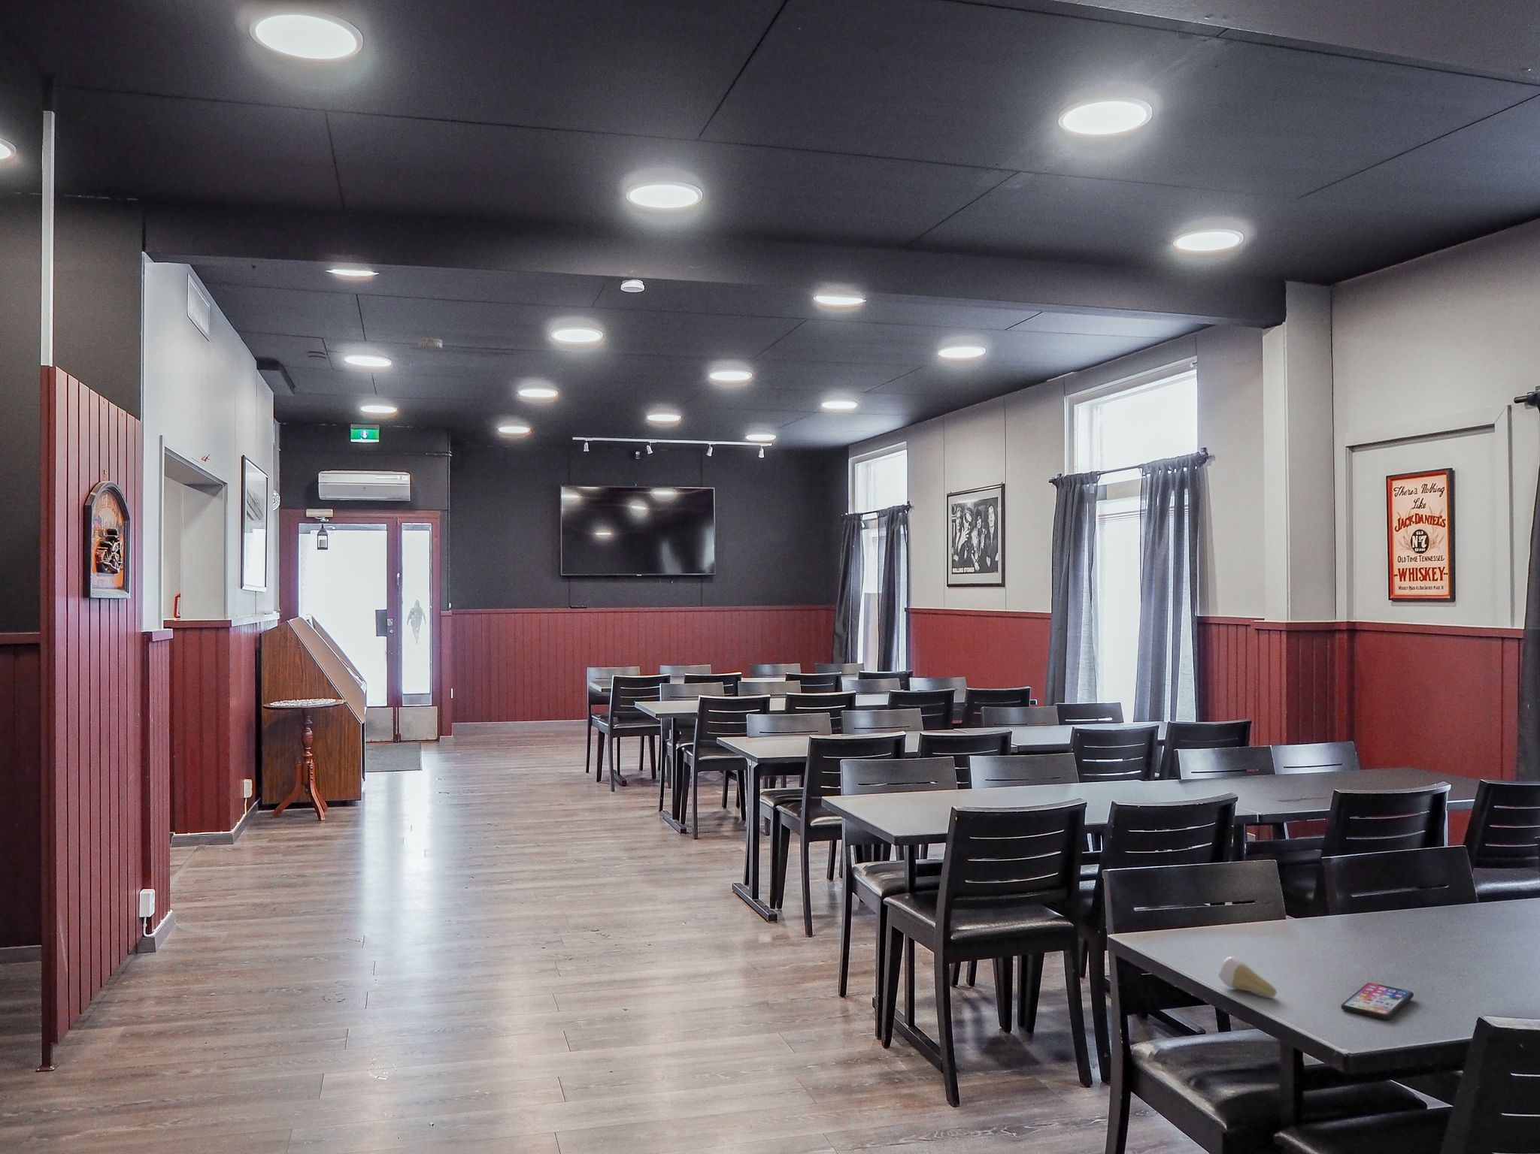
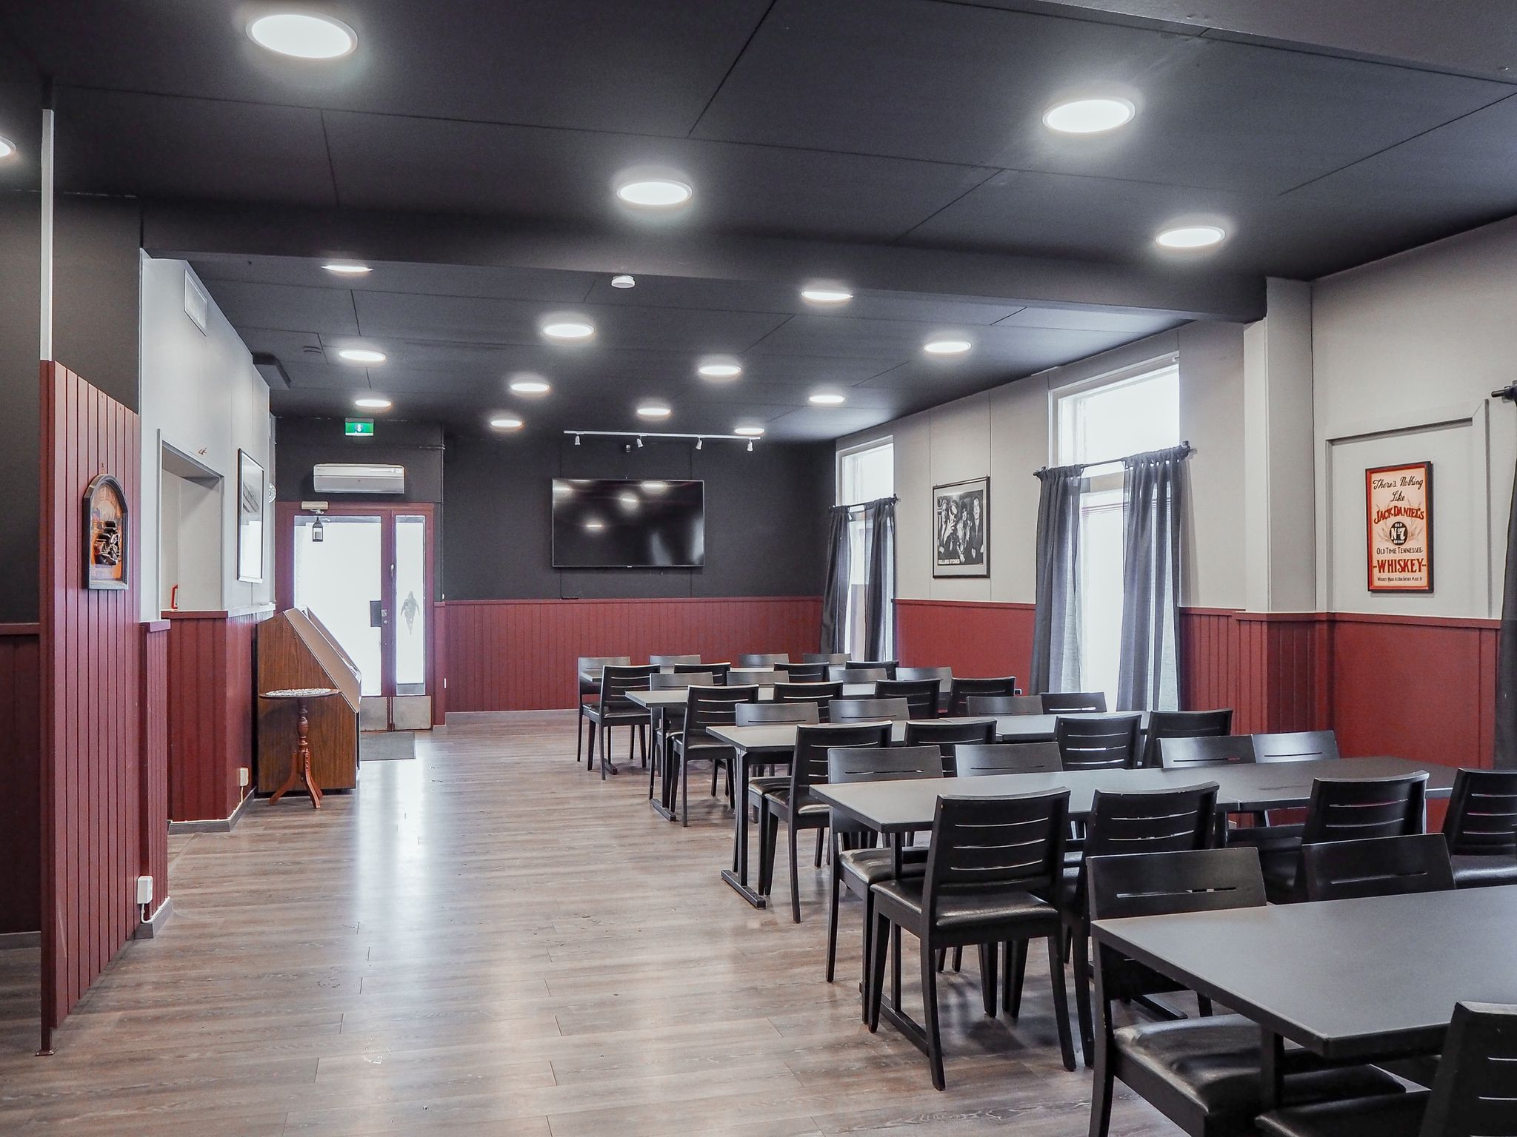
- tooth [1217,955,1278,998]
- smoke detector [418,337,443,350]
- smartphone [1341,982,1414,1021]
